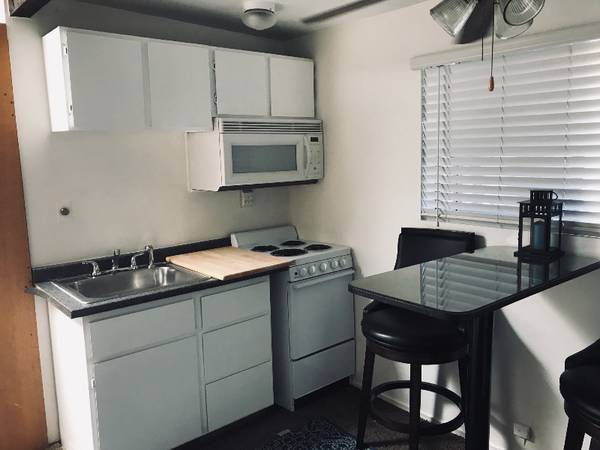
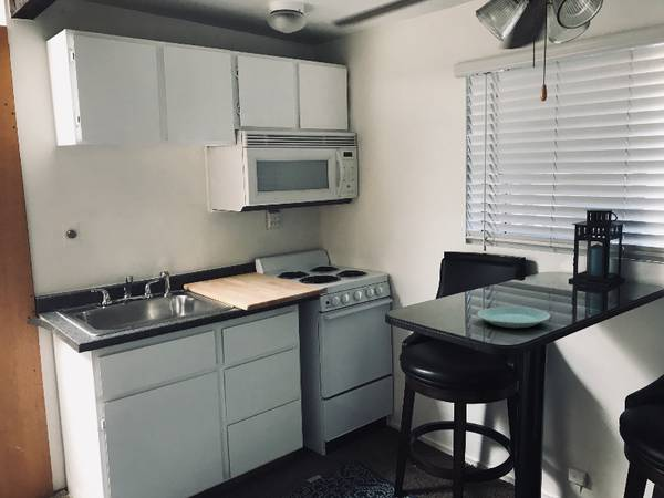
+ plate [476,305,551,329]
